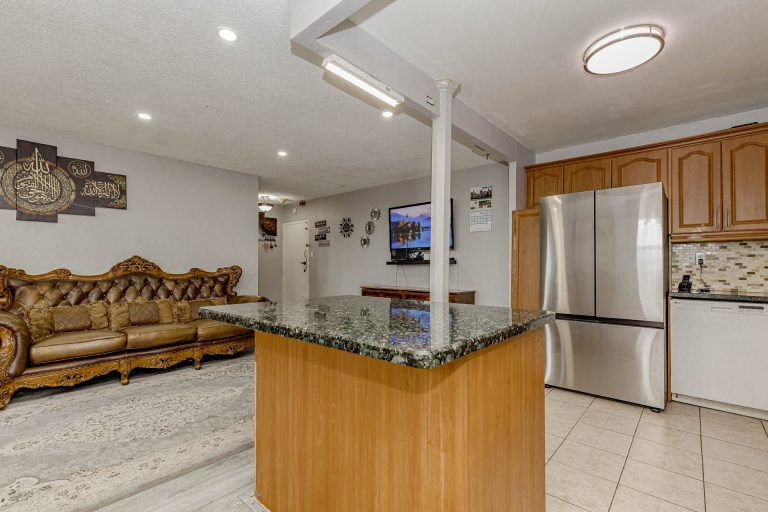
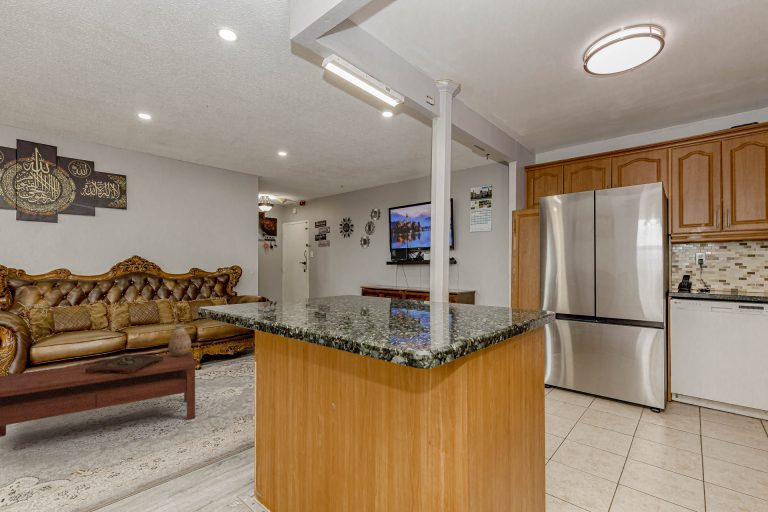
+ wooden tray [85,354,164,374]
+ coffee table [0,351,196,438]
+ vase [168,324,192,356]
